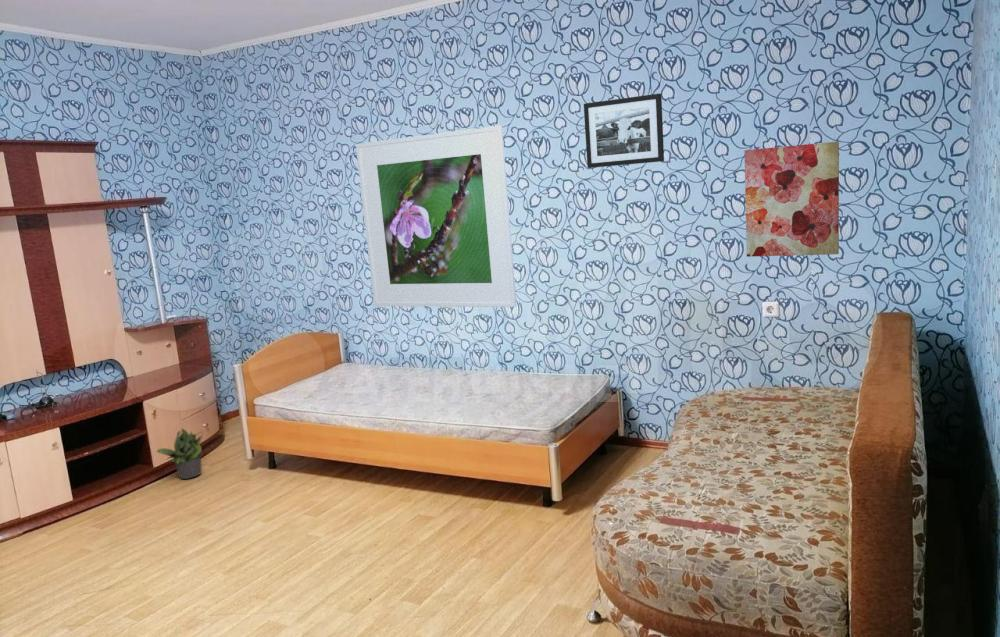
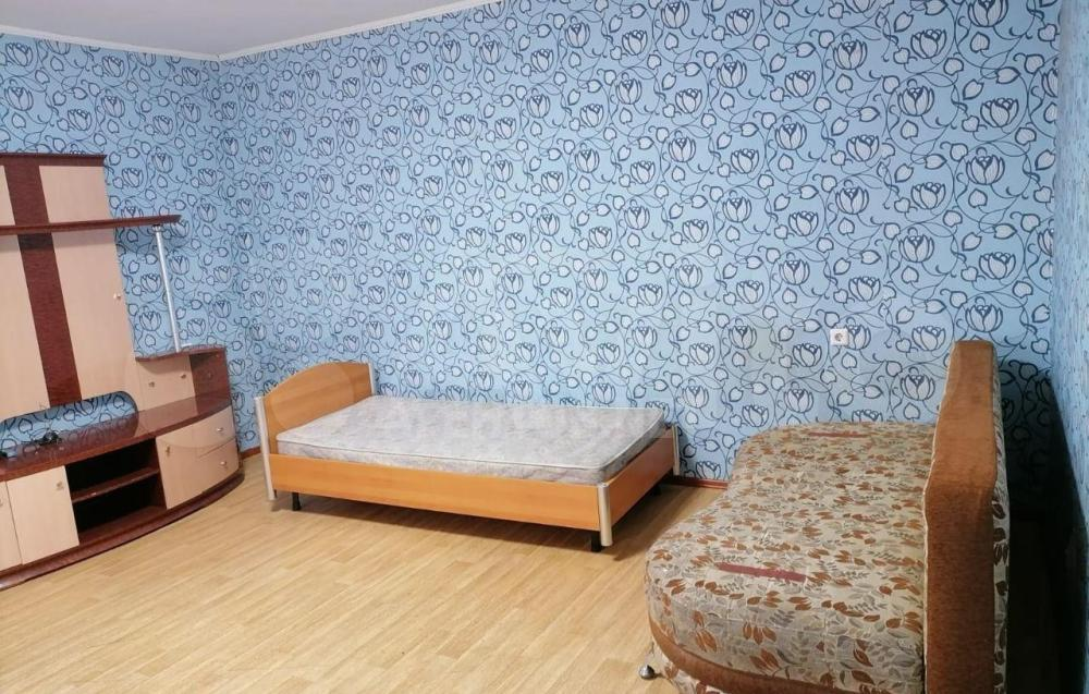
- wall art [743,141,840,258]
- picture frame [583,92,665,169]
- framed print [355,125,518,308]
- potted plant [155,427,205,480]
